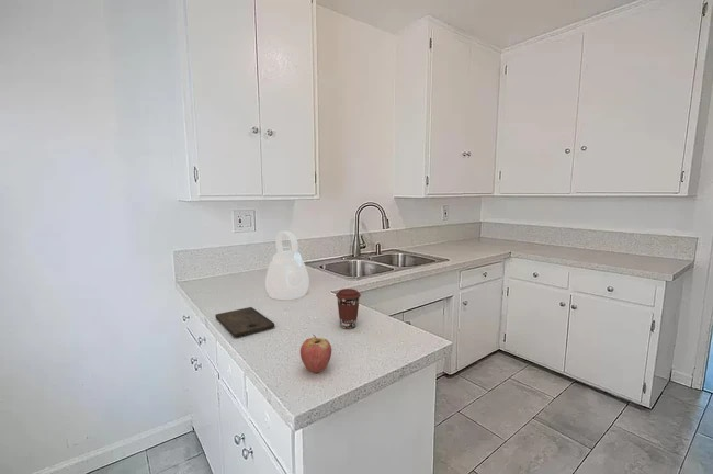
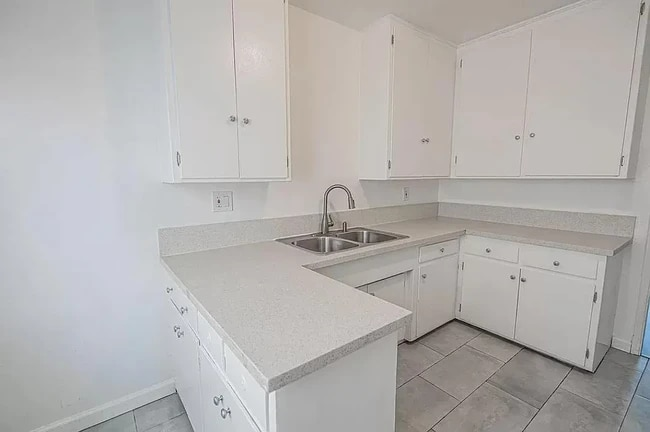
- coffee cup [335,287,362,330]
- fruit [299,334,332,374]
- kettle [264,230,310,301]
- cutting board [214,306,275,338]
